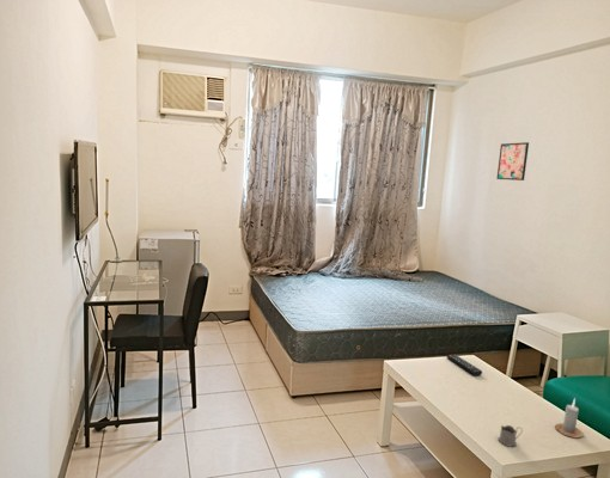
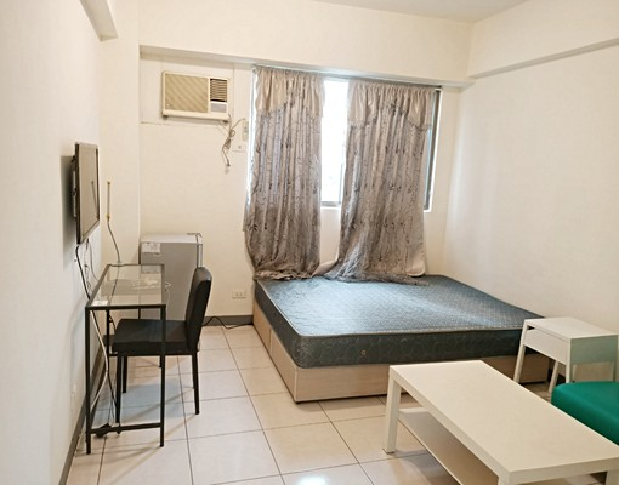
- wall art [495,141,530,182]
- remote control [446,354,483,376]
- tea glass holder [498,424,524,448]
- candle [554,397,584,439]
